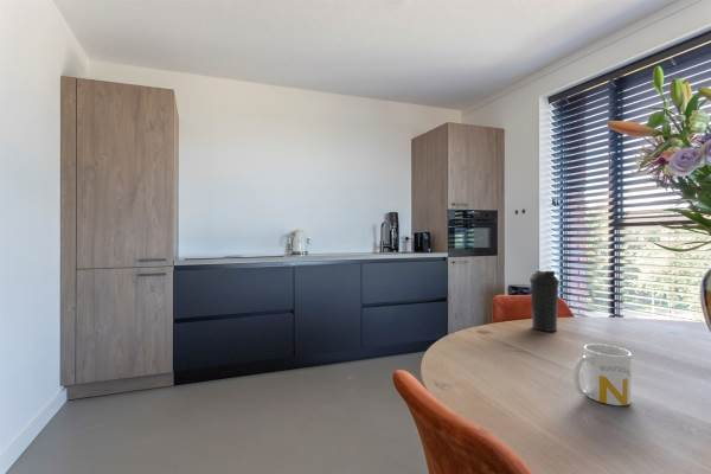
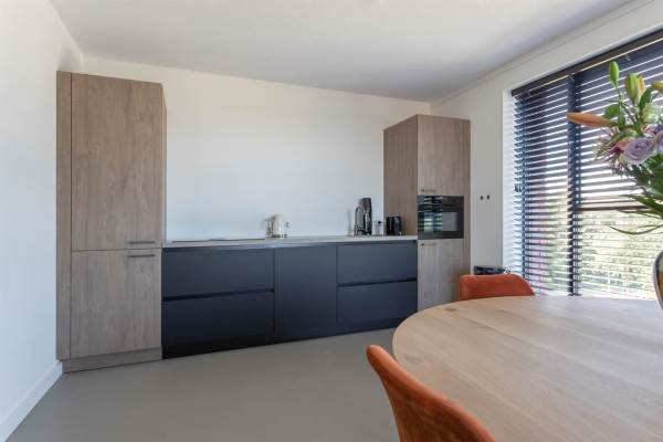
- mug [571,342,633,406]
- water bottle [529,269,561,333]
